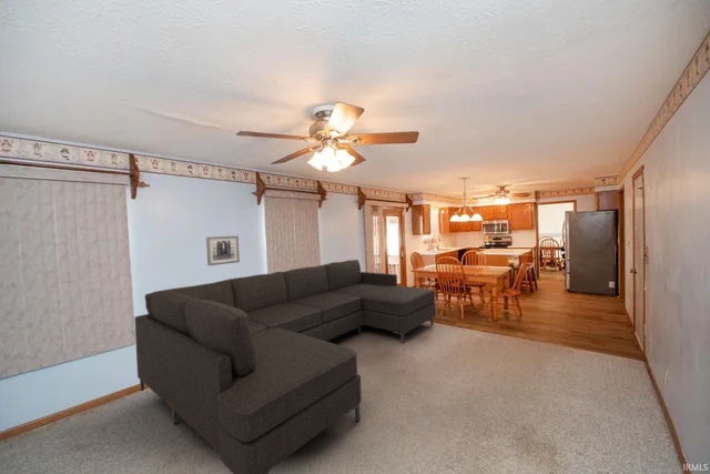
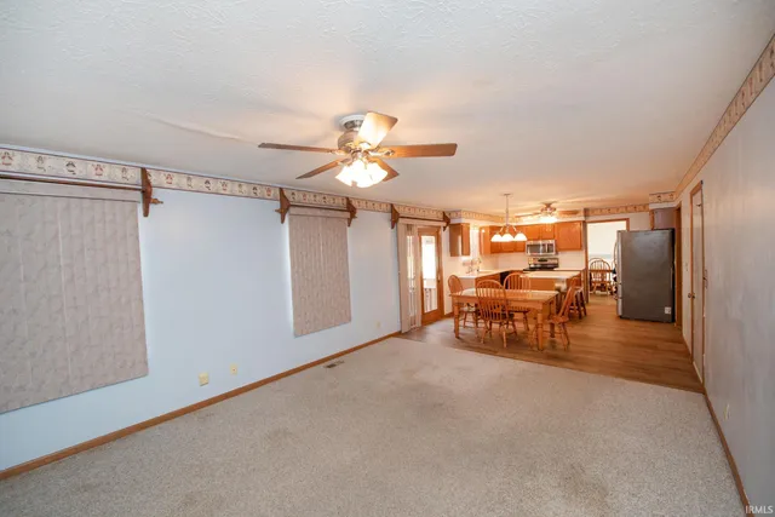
- wall art [205,234,241,266]
- sofa [134,259,437,474]
